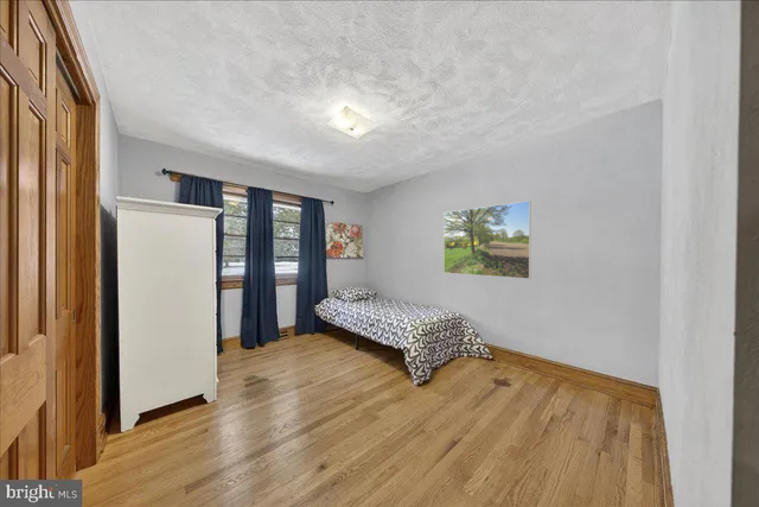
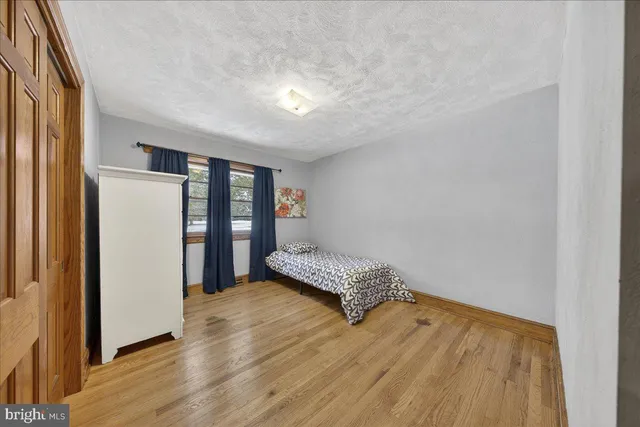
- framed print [442,199,531,280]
